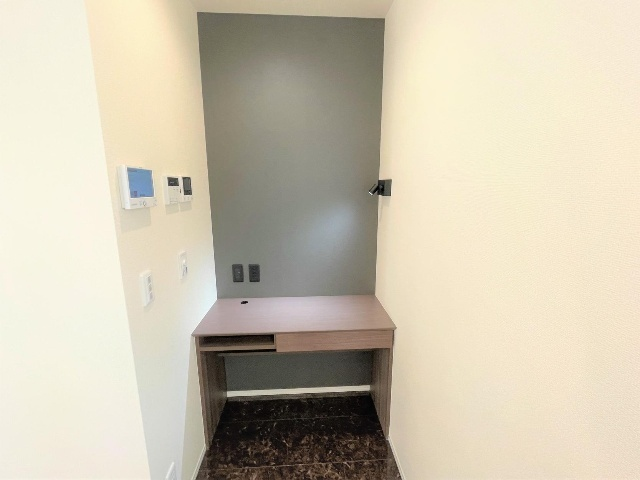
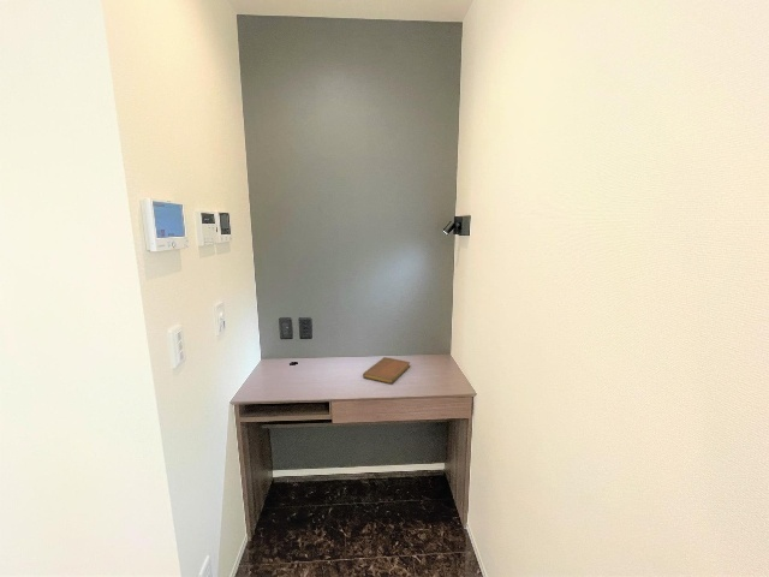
+ notebook [362,356,411,385]
